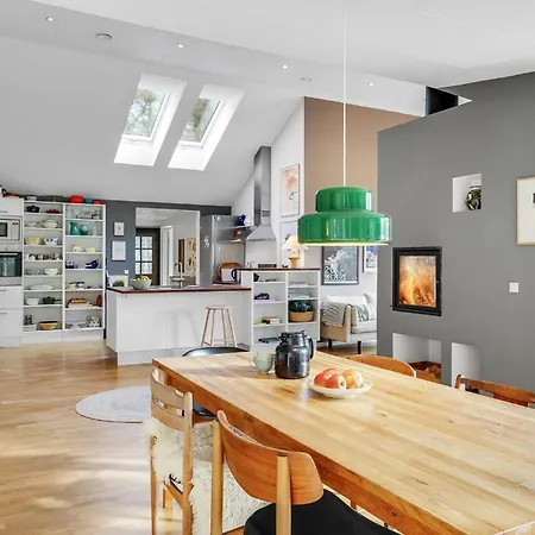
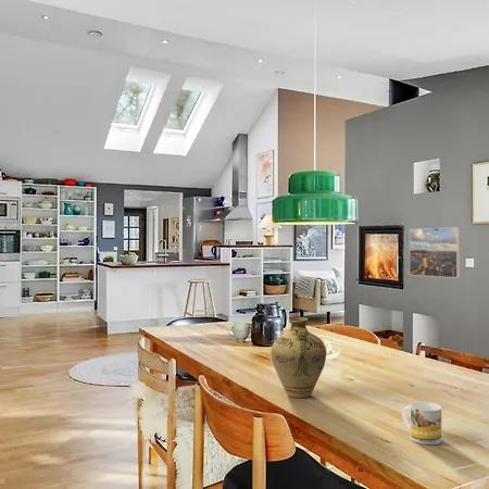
+ jug [271,316,327,399]
+ mug [402,401,442,446]
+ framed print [409,226,461,279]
